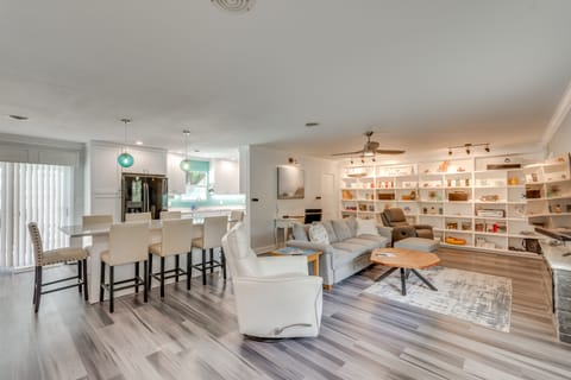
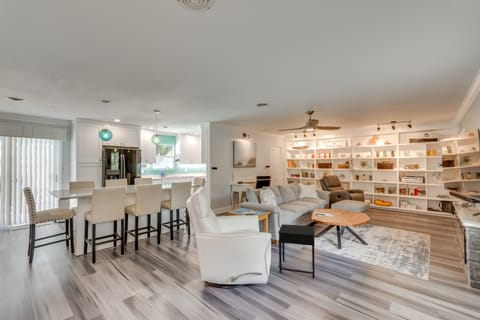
+ side table [277,223,316,279]
